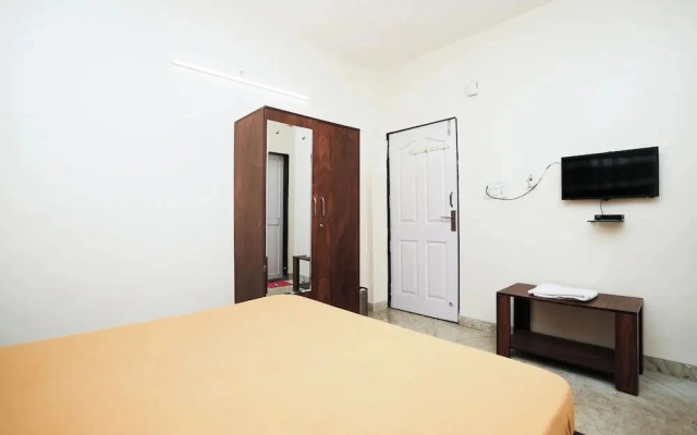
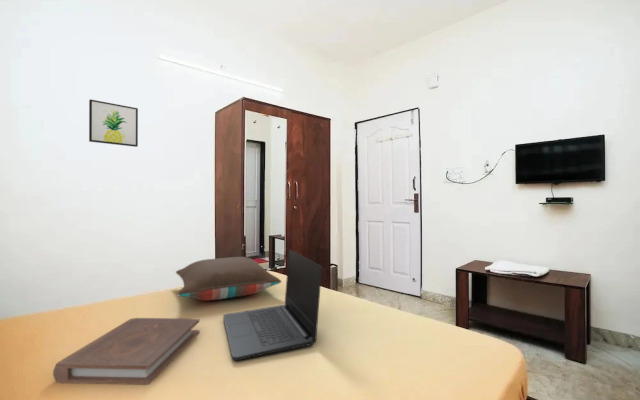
+ pillow [175,256,282,302]
+ laptop [222,249,323,361]
+ book [52,317,200,386]
+ wall art [88,98,139,148]
